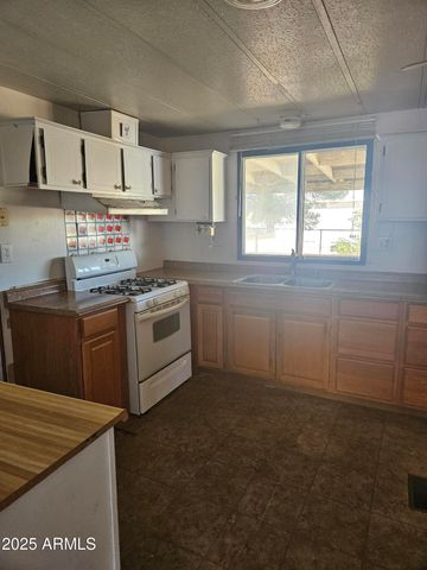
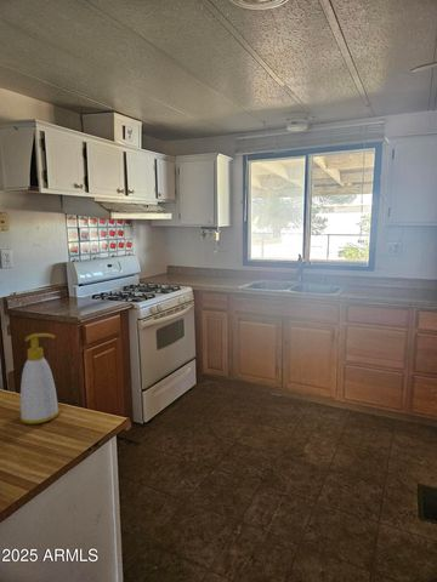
+ soap bottle [19,332,61,424]
